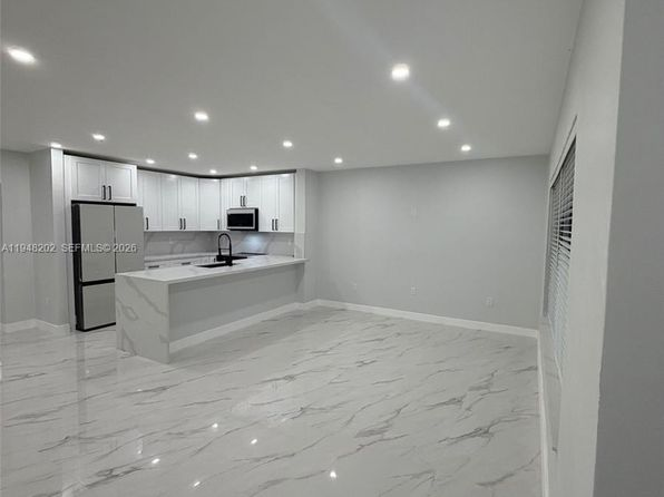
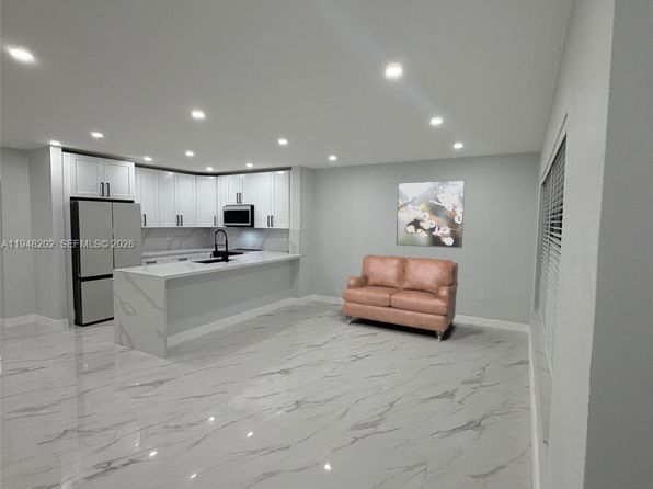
+ sofa [342,253,459,342]
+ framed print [396,179,466,249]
